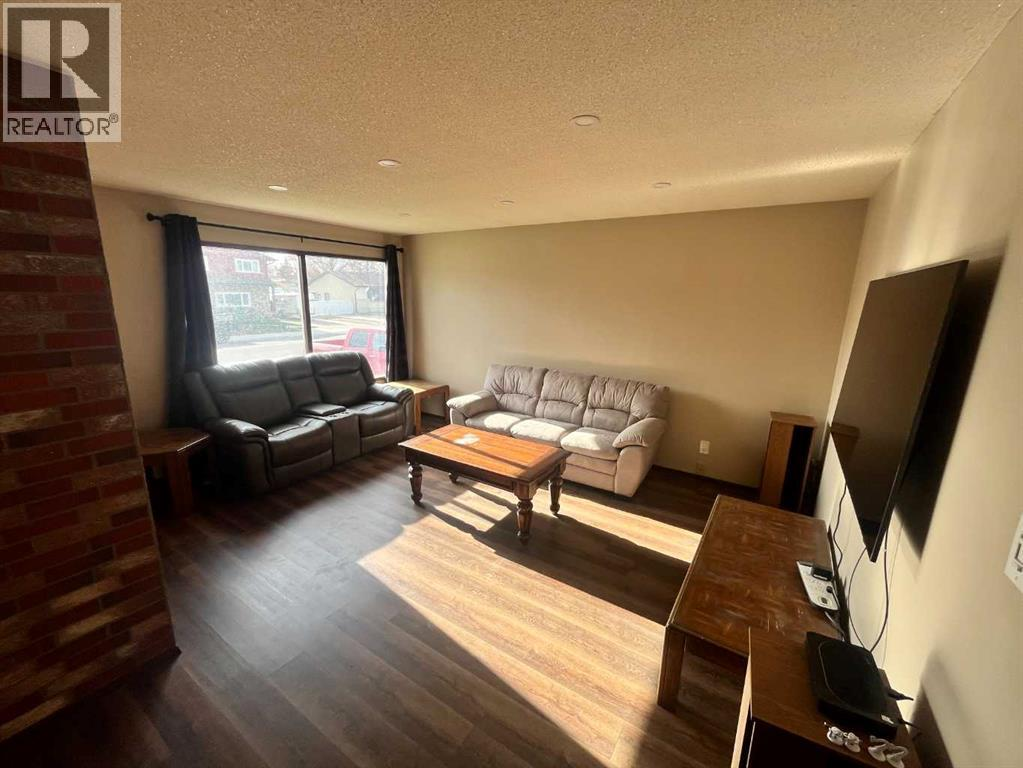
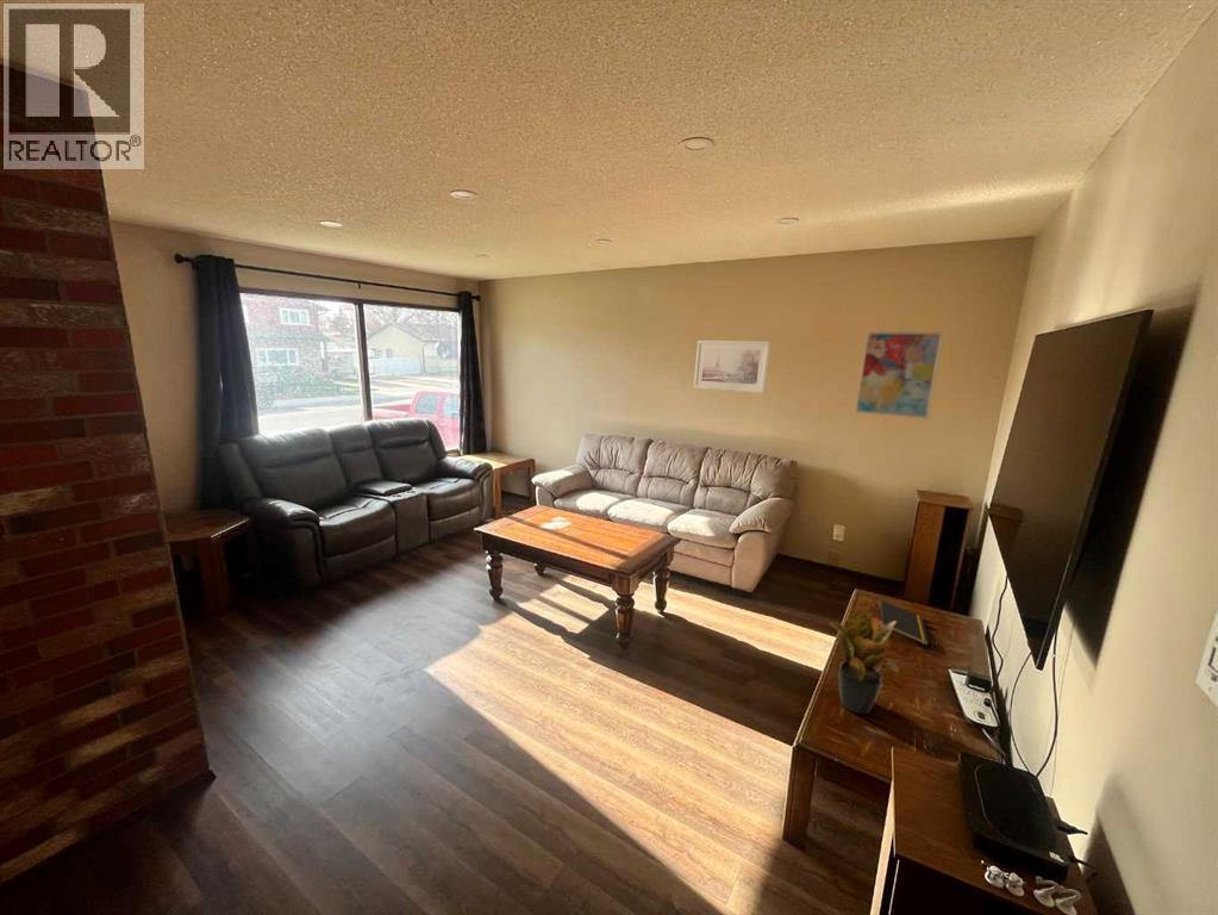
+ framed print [693,340,772,394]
+ notepad [879,599,930,647]
+ potted plant [827,604,900,715]
+ wall art [854,331,944,419]
